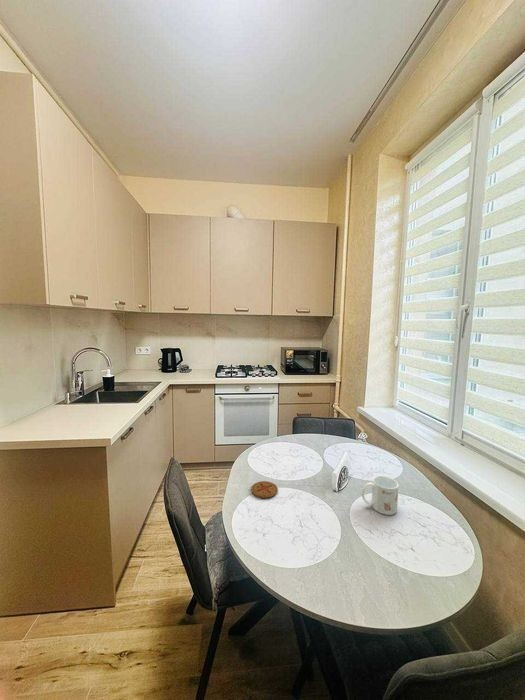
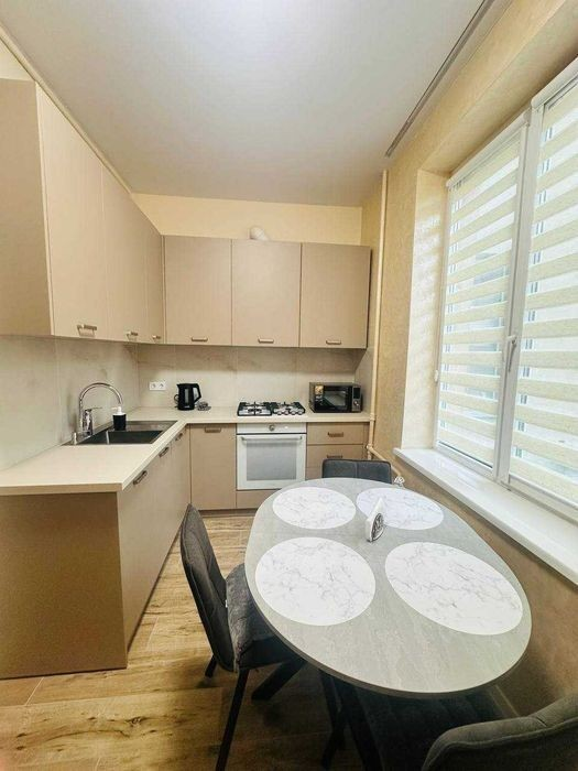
- mug [361,475,400,516]
- coaster [250,480,279,499]
